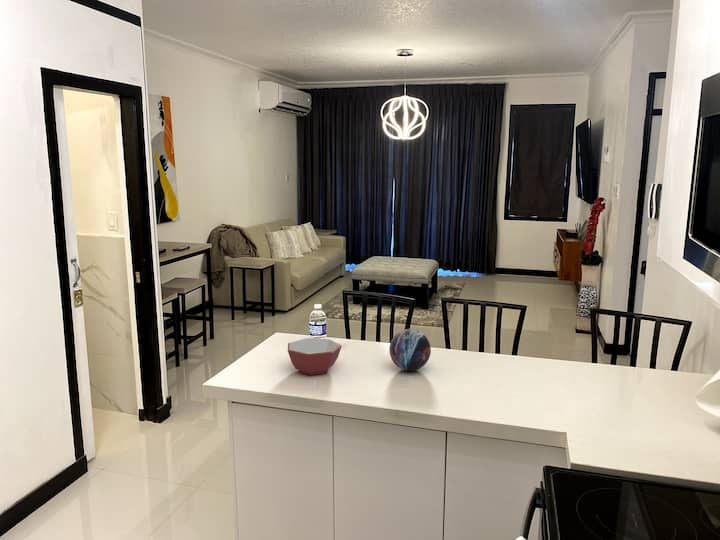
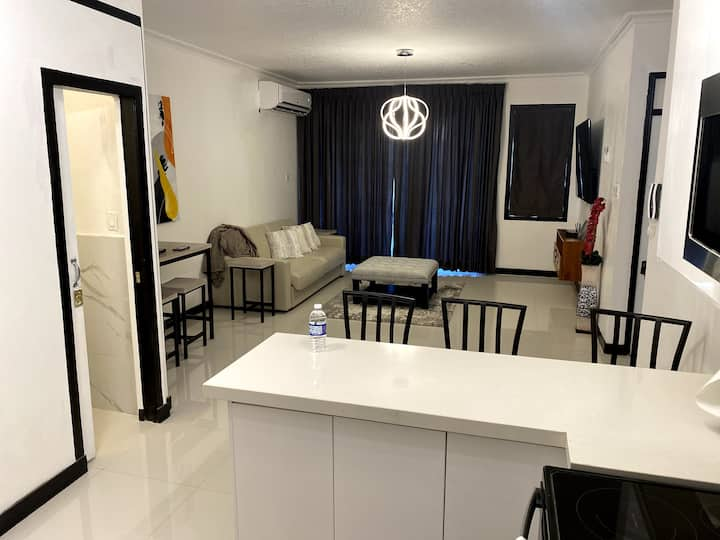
- bowl [287,337,343,376]
- decorative orb [388,328,432,372]
